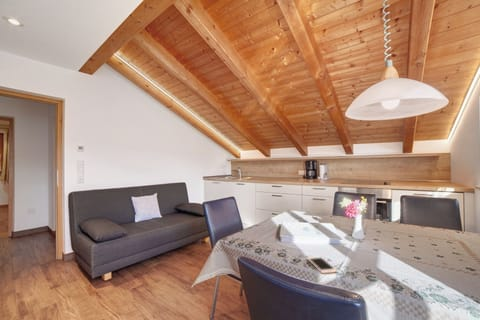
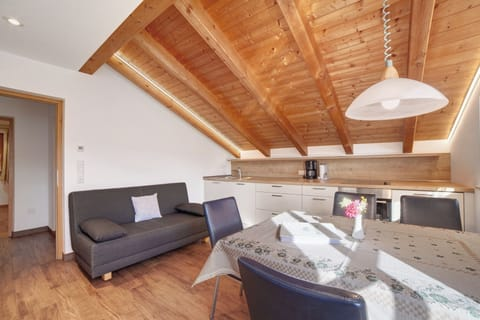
- cell phone [306,256,339,274]
